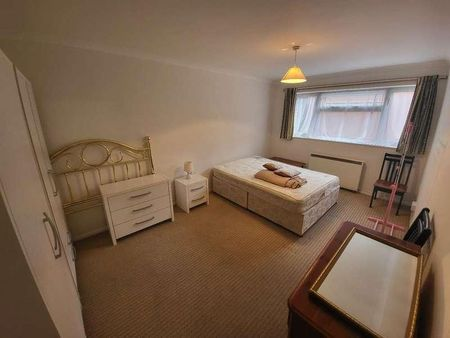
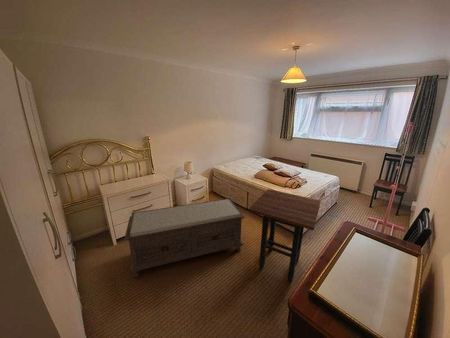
+ bench [123,197,246,278]
+ side table [248,188,322,283]
